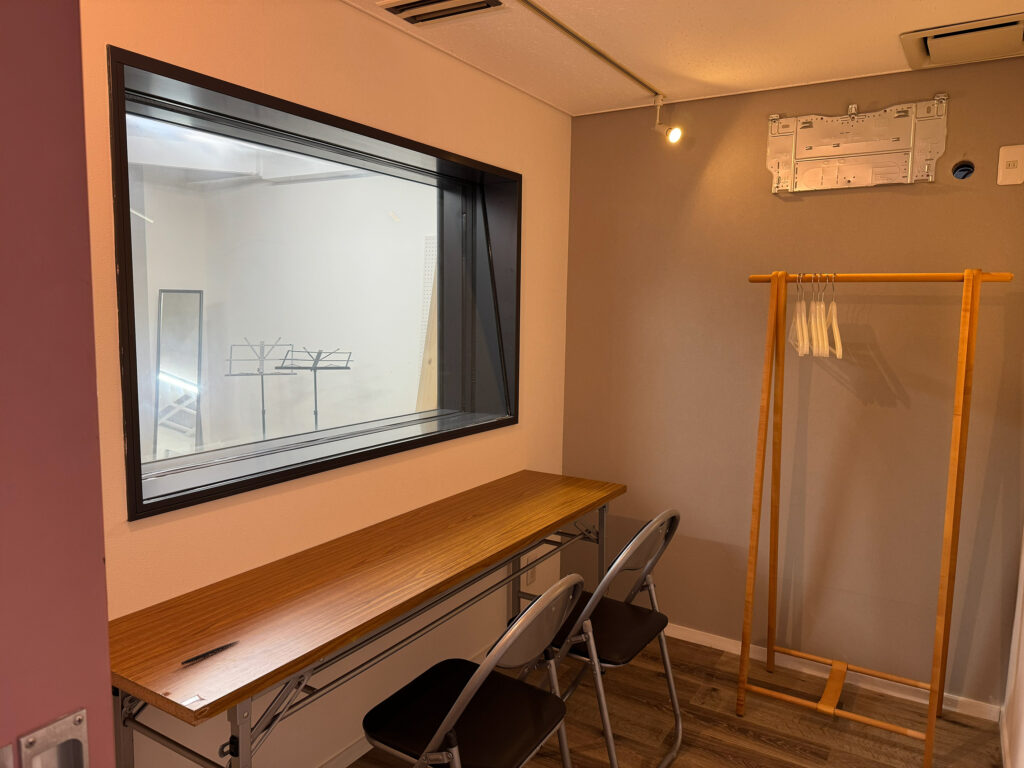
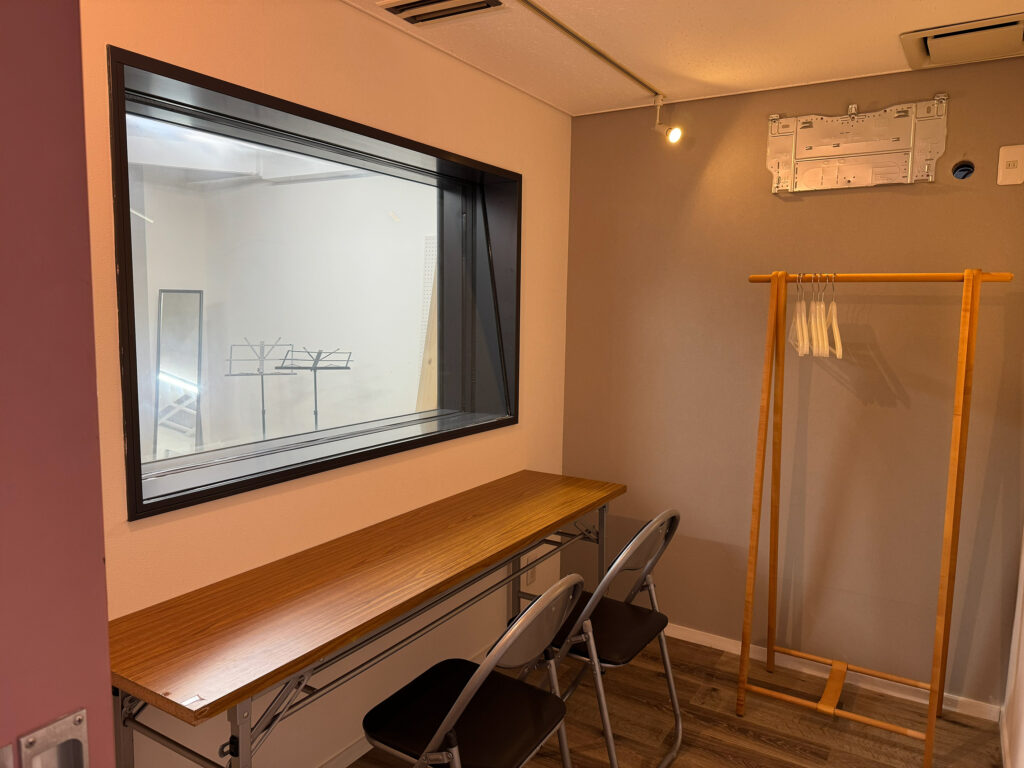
- pen [180,640,240,666]
